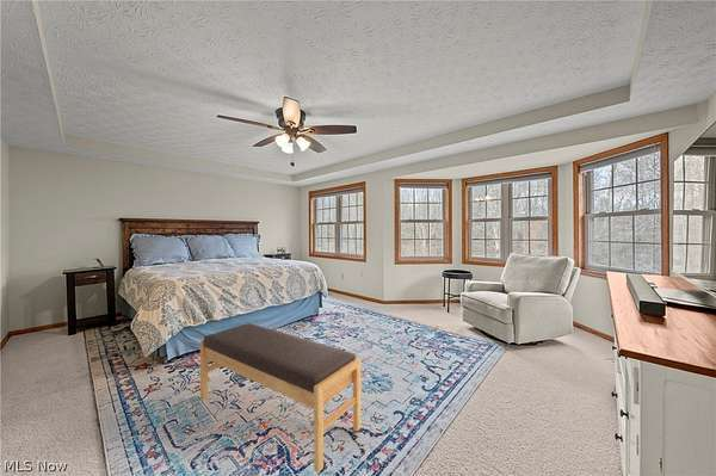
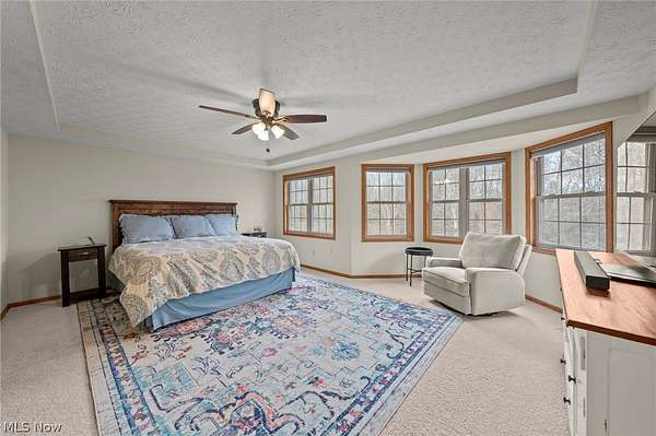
- bench [199,322,362,474]
